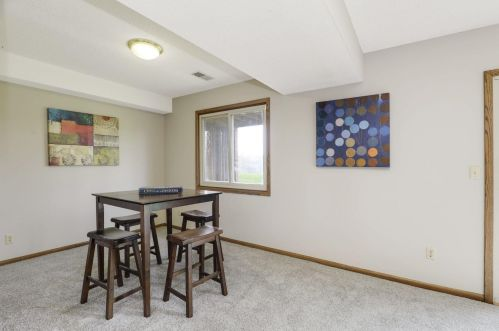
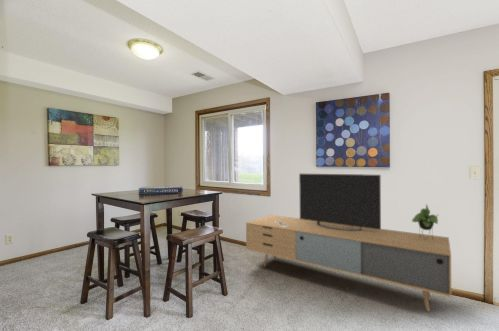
+ media console [245,173,452,312]
